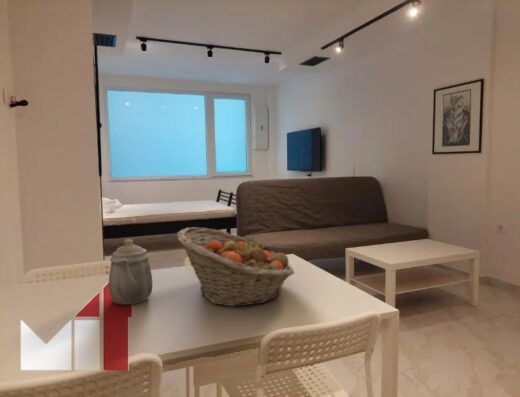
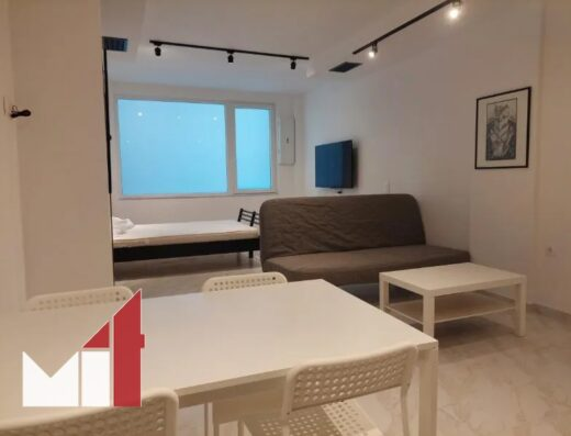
- fruit basket [176,226,295,307]
- teapot [108,238,153,306]
